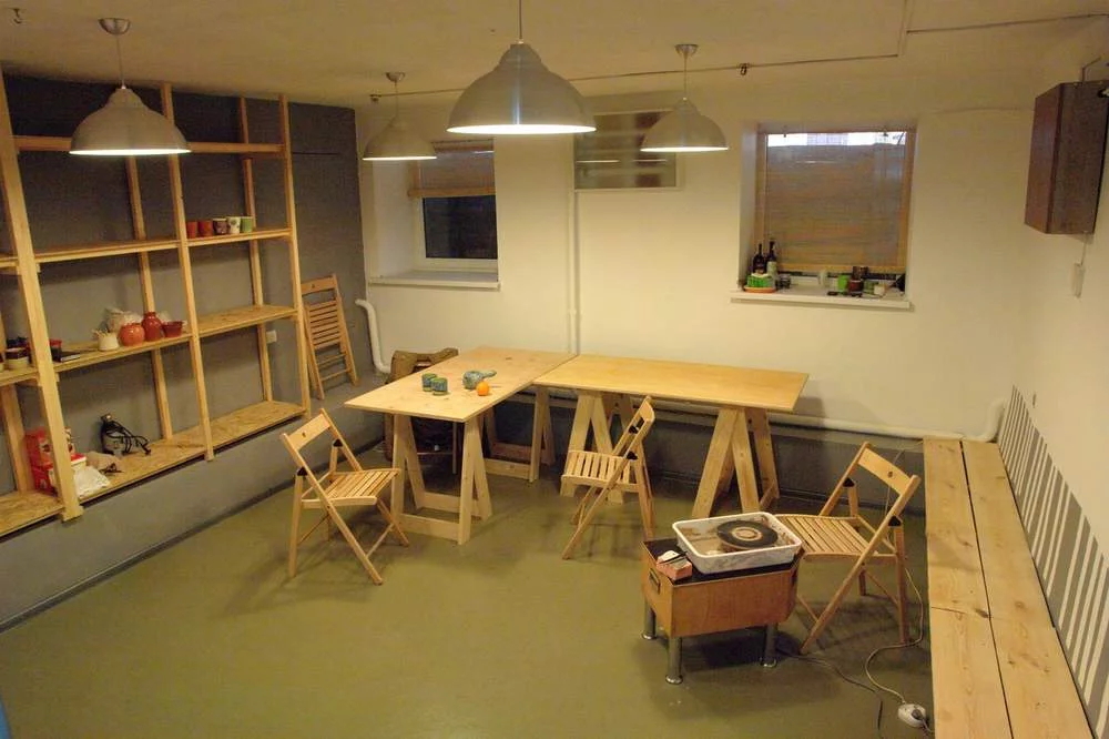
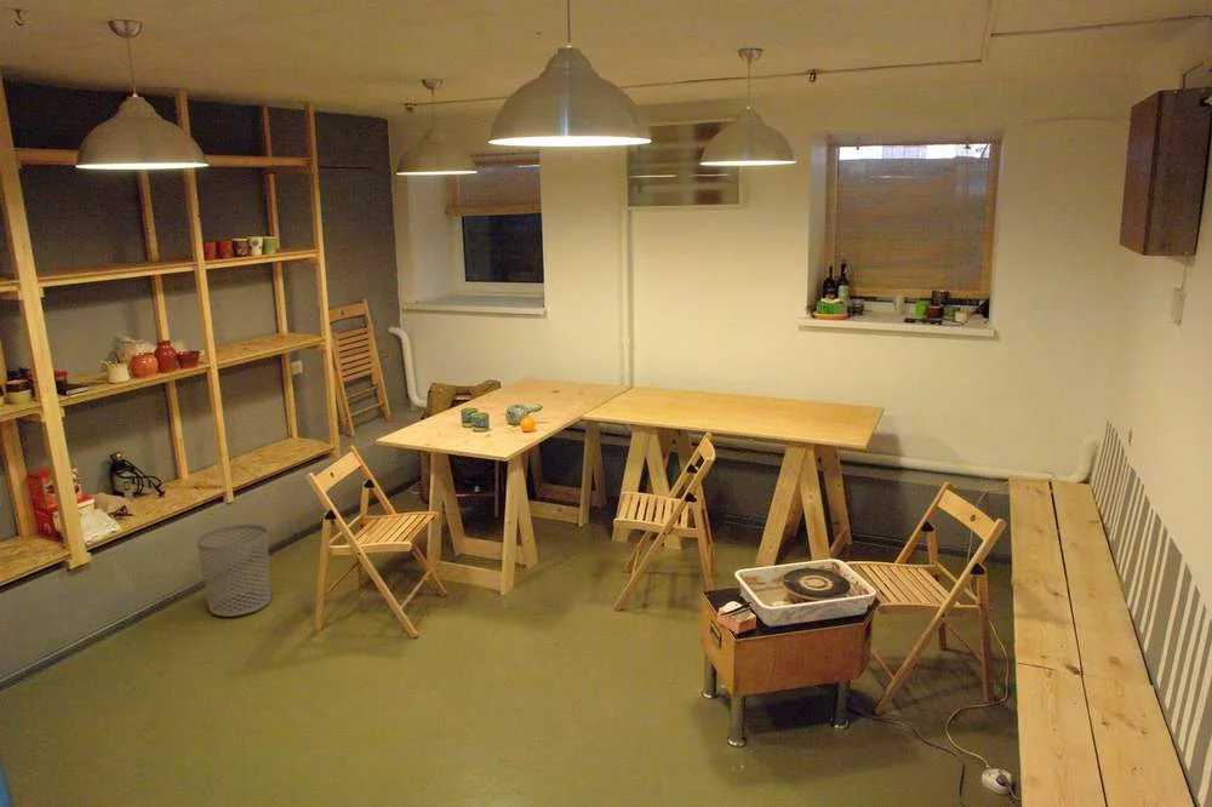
+ waste bin [196,523,271,618]
